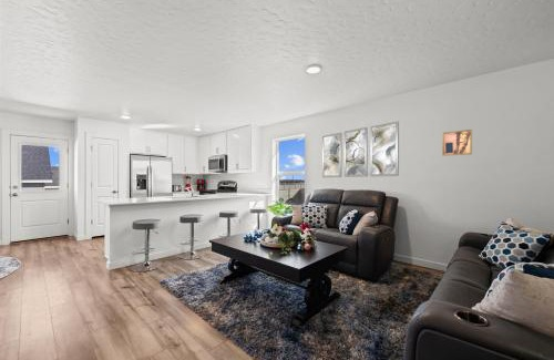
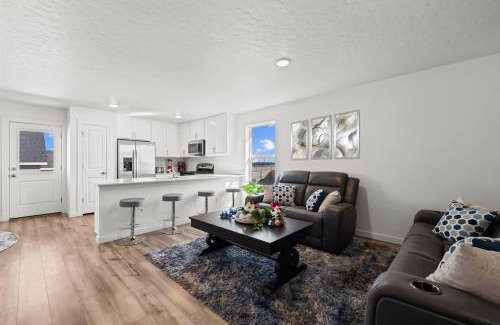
- wall art [441,128,473,157]
